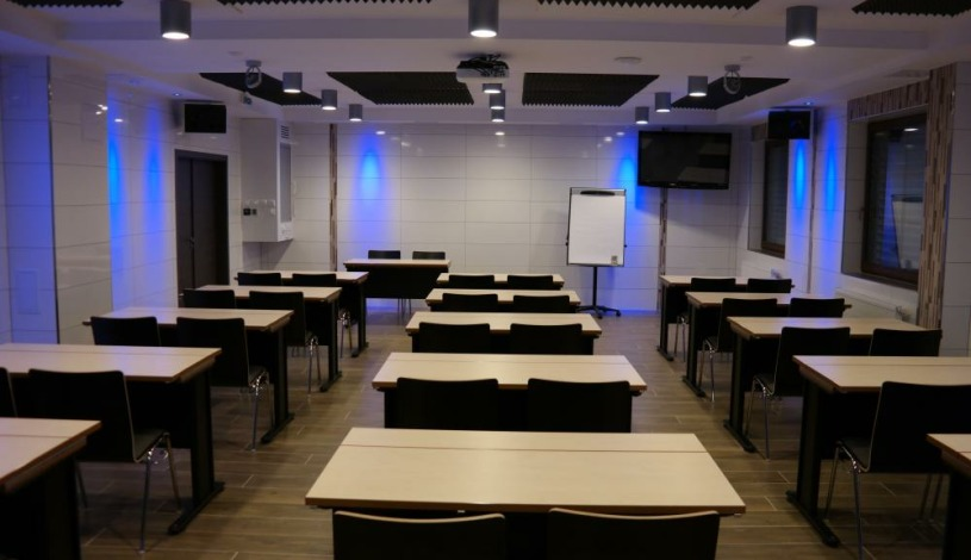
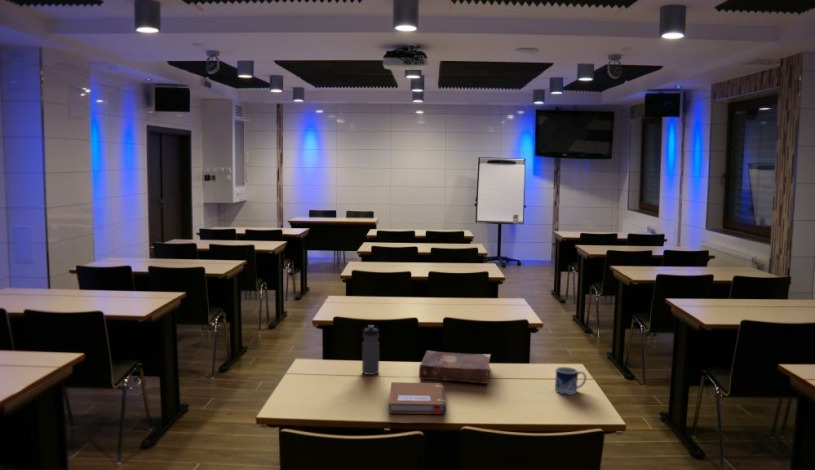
+ book [418,350,492,385]
+ water bottle [361,324,380,376]
+ notebook [388,381,447,415]
+ mug [554,366,587,396]
